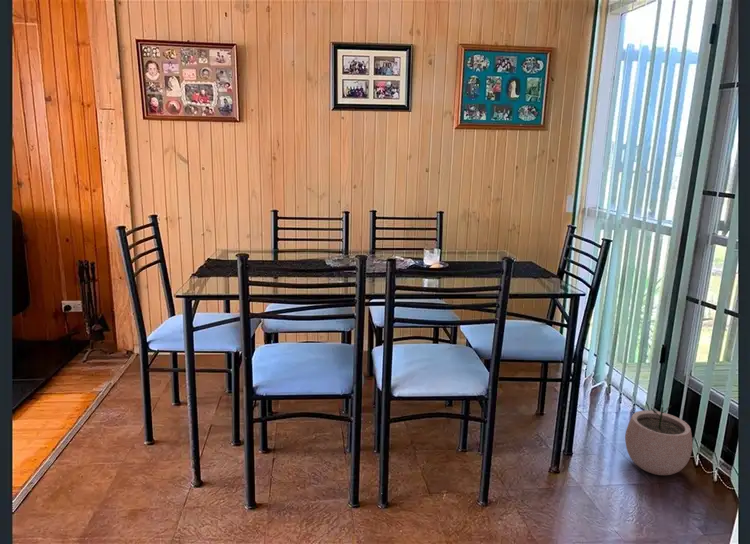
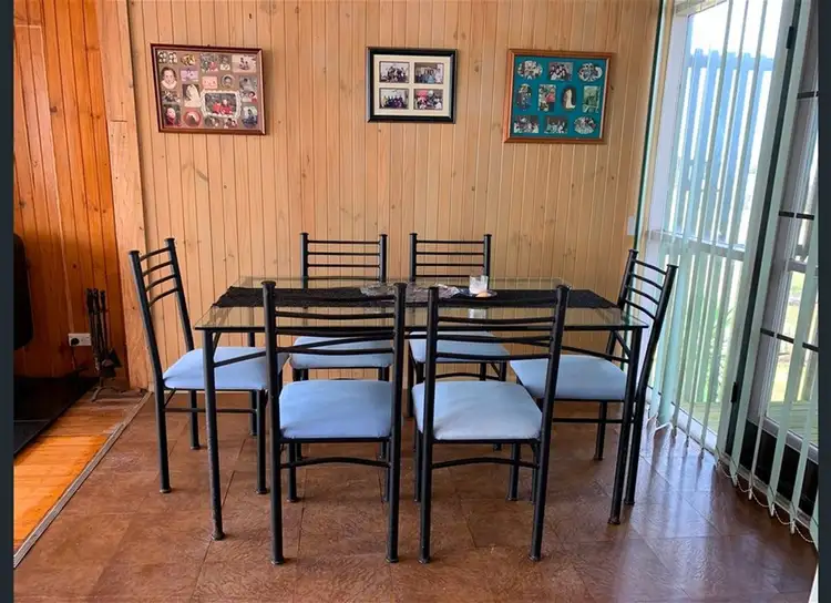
- plant pot [624,399,693,476]
